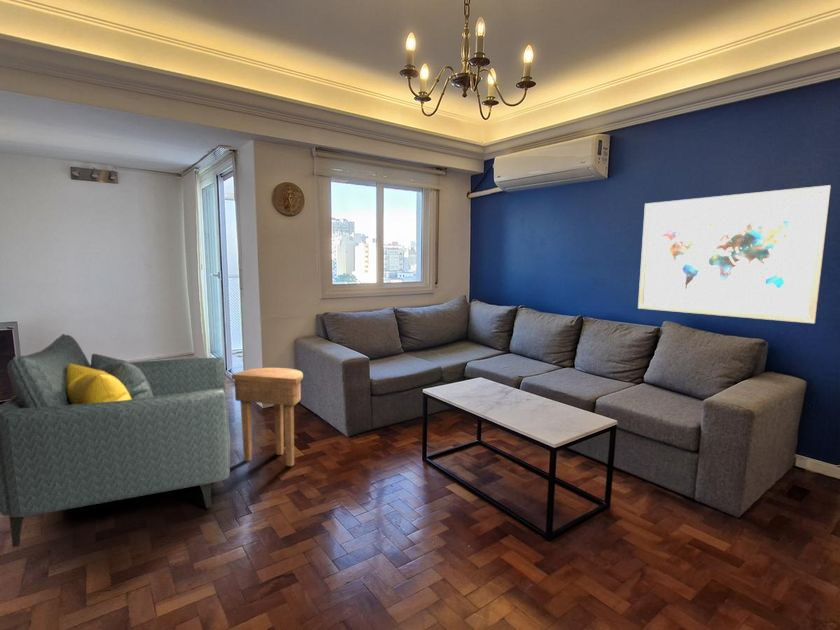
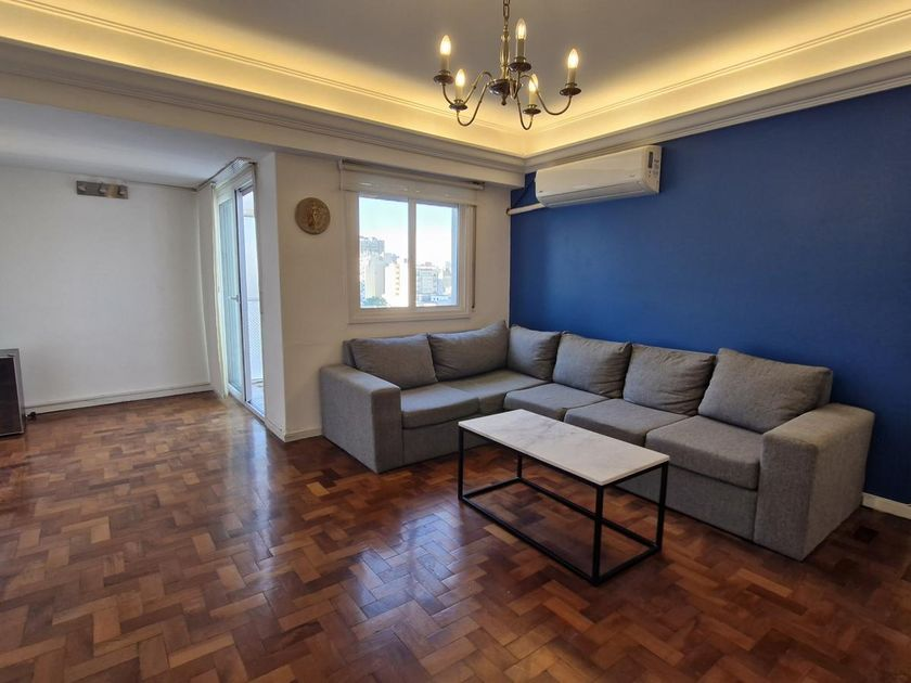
- armchair [0,333,231,548]
- wall art [637,184,832,324]
- side table [231,367,304,468]
